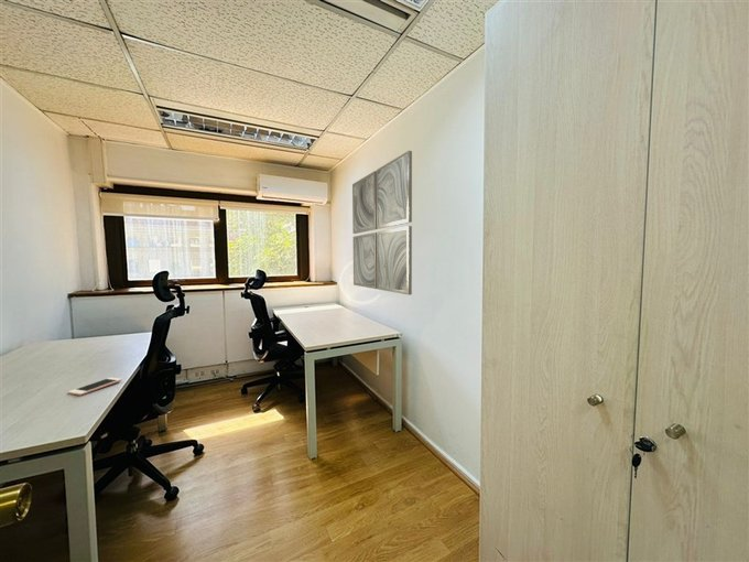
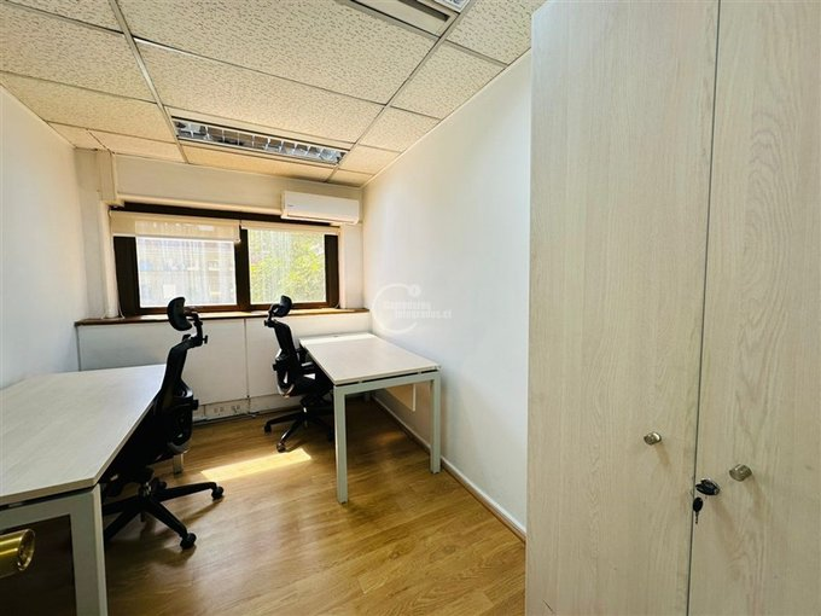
- wall art [351,150,413,296]
- cell phone [67,377,122,397]
